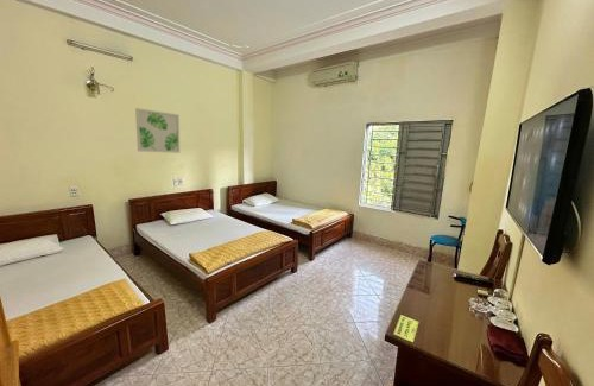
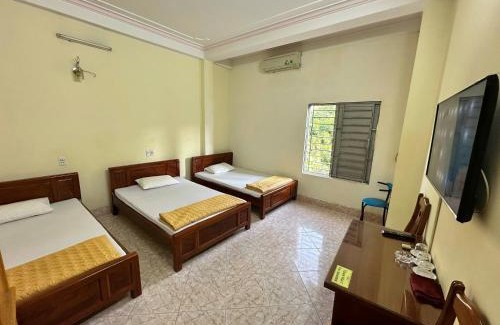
- wall art [134,107,181,154]
